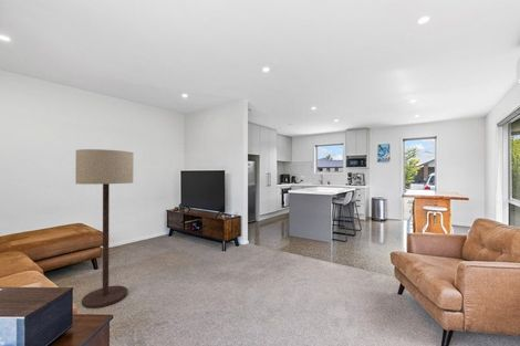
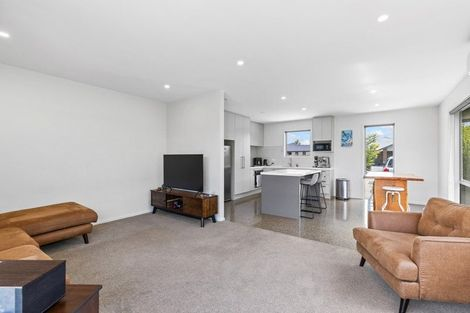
- floor lamp [74,148,134,310]
